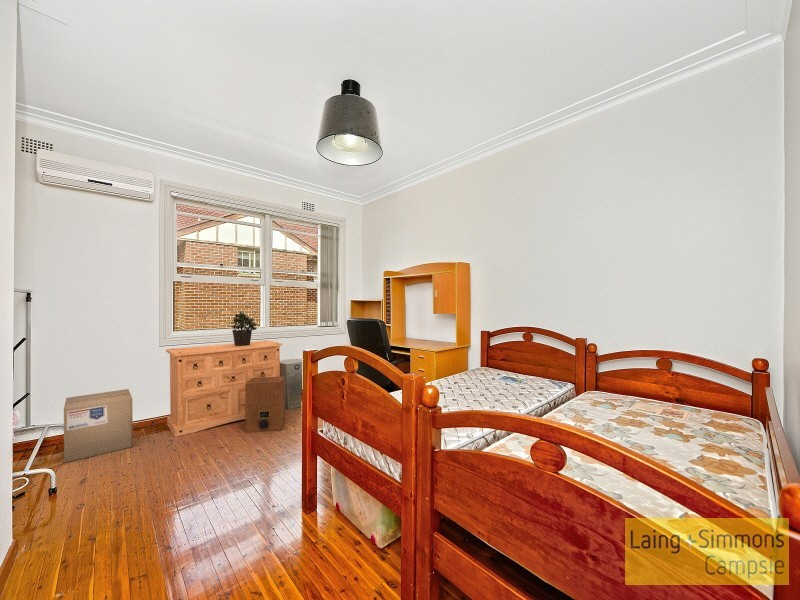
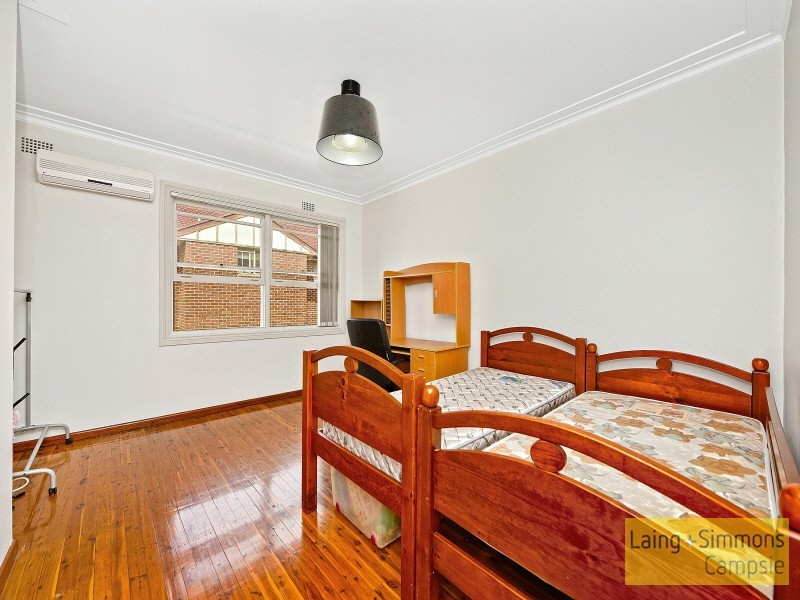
- cardboard box [63,388,134,464]
- fan [280,358,303,410]
- potted plant [229,311,257,346]
- dresser [165,339,283,438]
- speaker [244,376,286,434]
